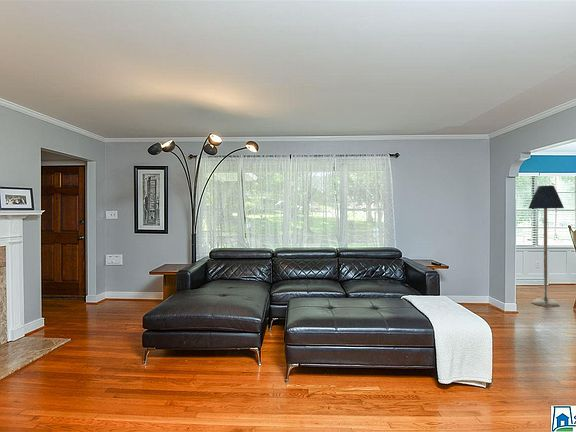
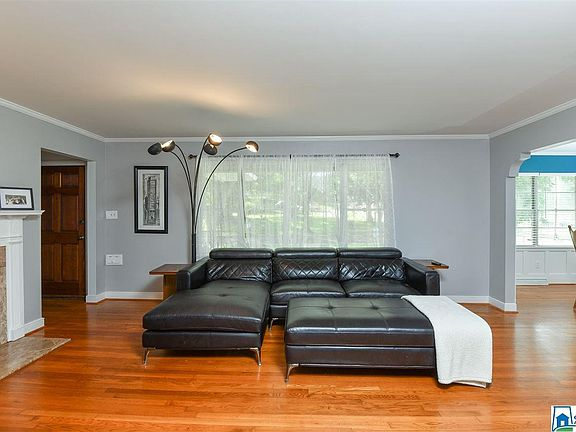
- floor lamp [528,185,565,308]
